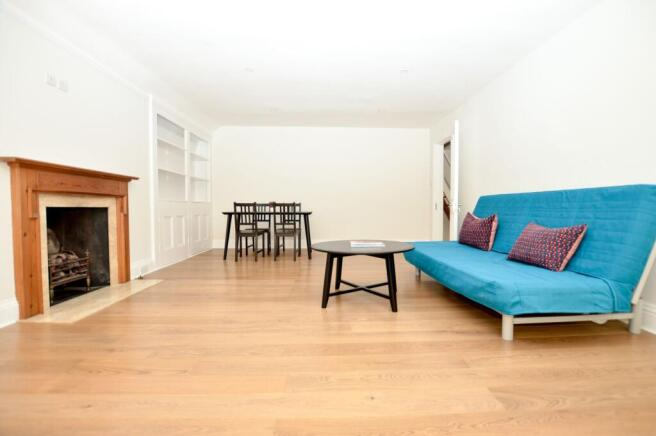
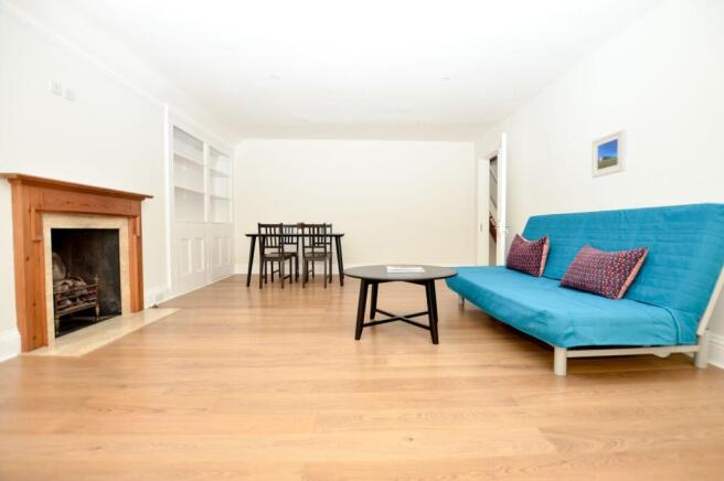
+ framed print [590,128,628,179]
